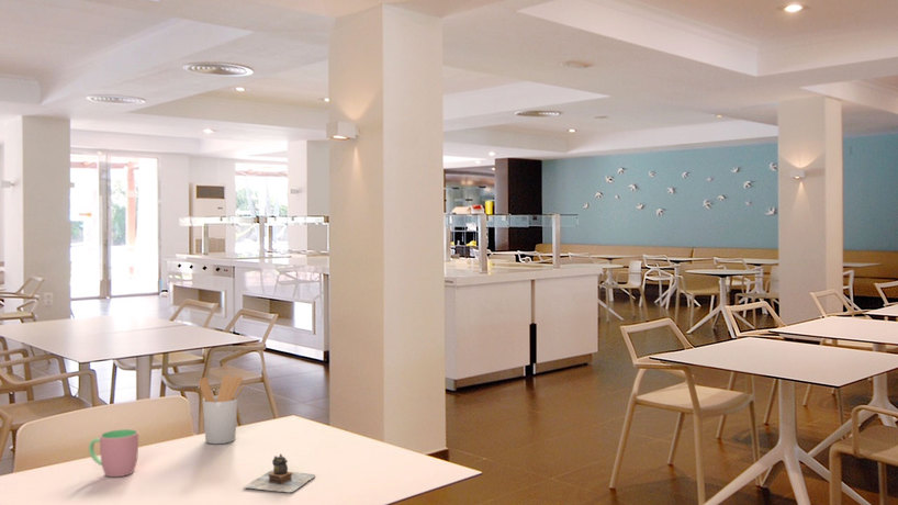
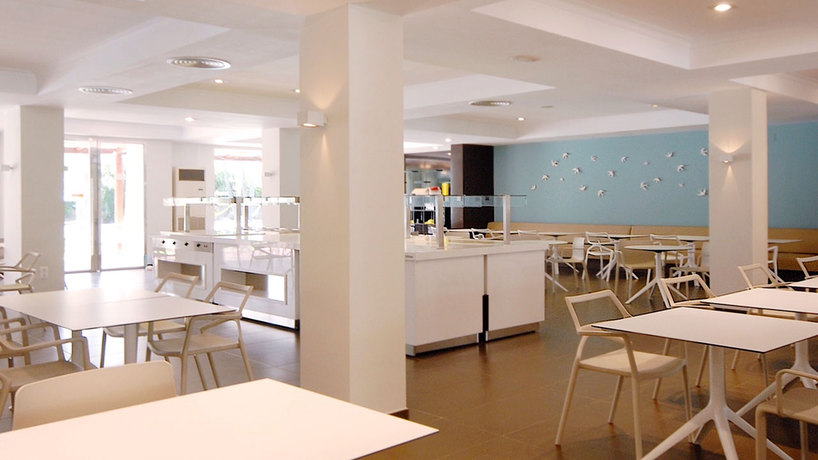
- teapot [243,452,317,493]
- cup [88,428,139,478]
- utensil holder [198,374,246,445]
